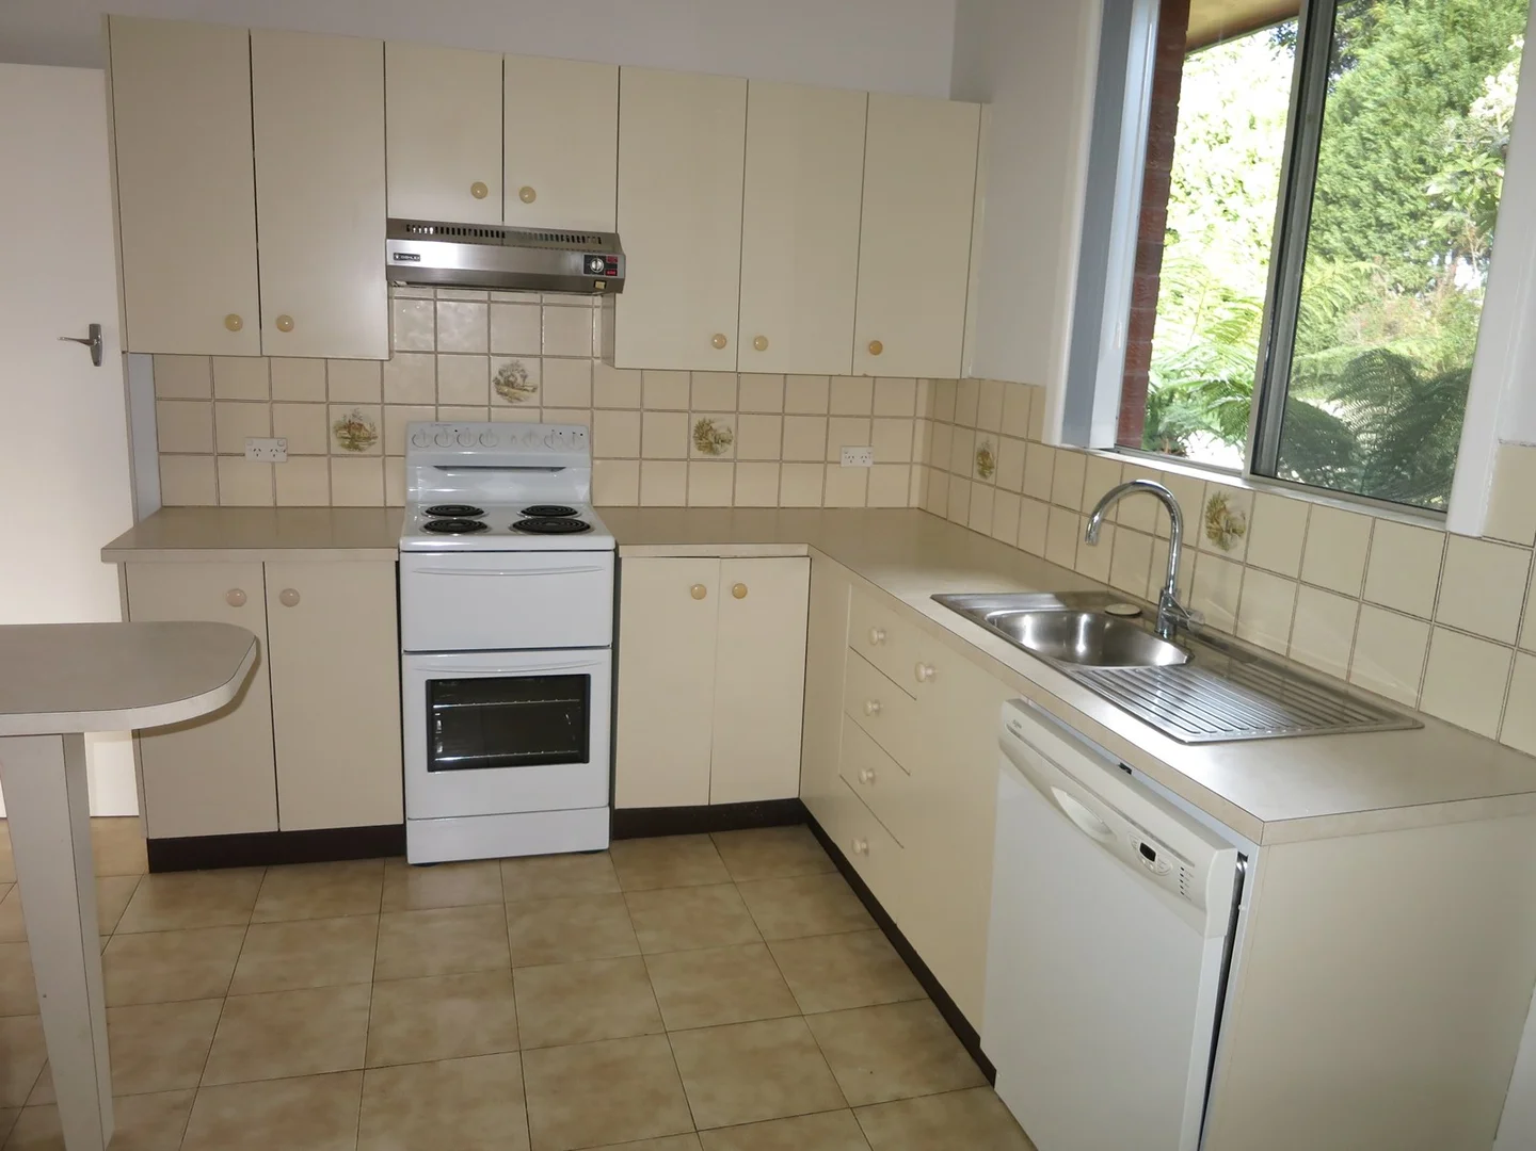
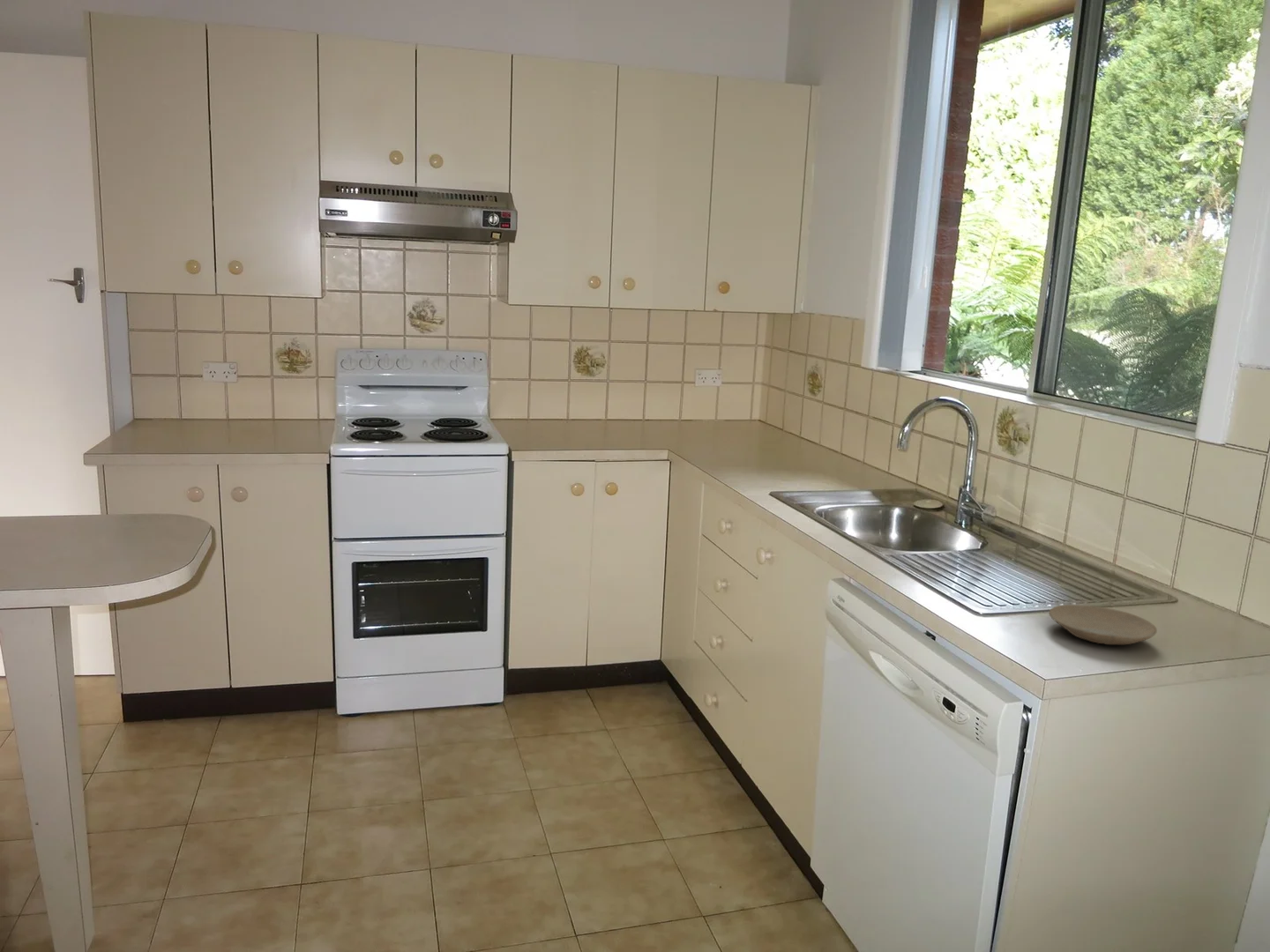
+ plate [1048,604,1158,645]
